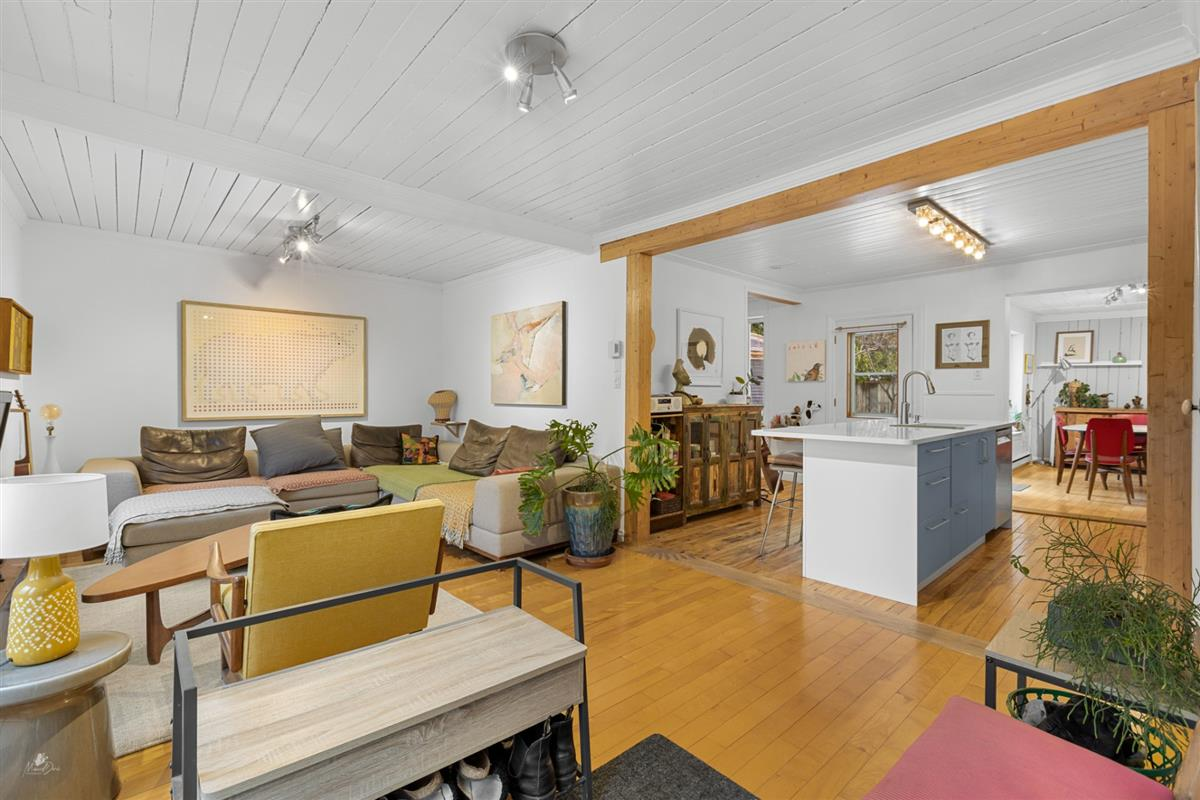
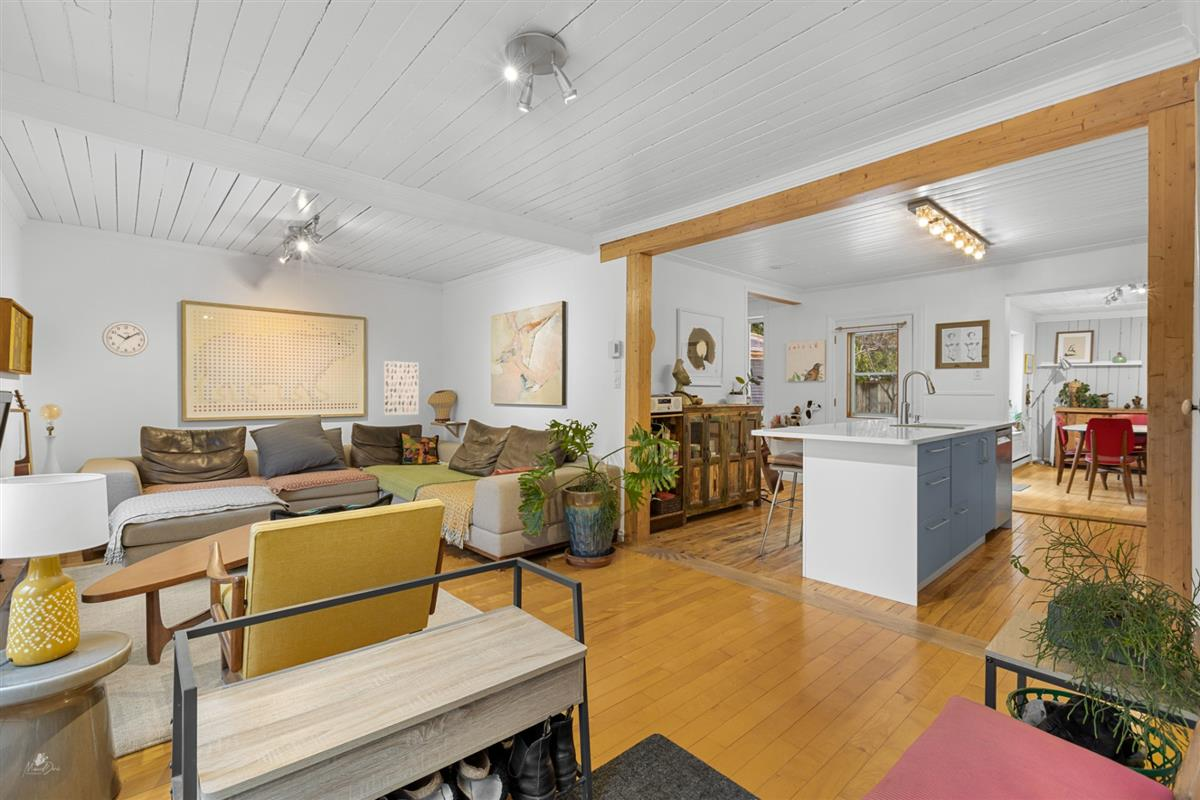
+ wall art [382,360,420,416]
+ wall clock [101,320,150,358]
